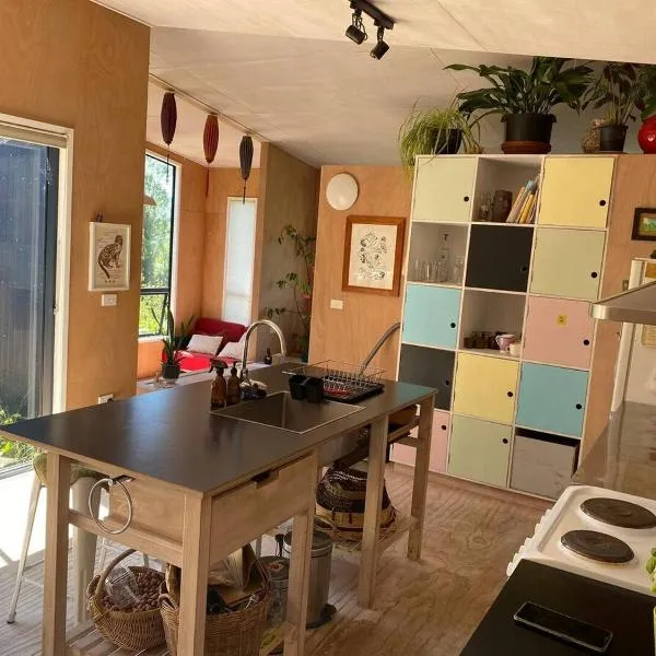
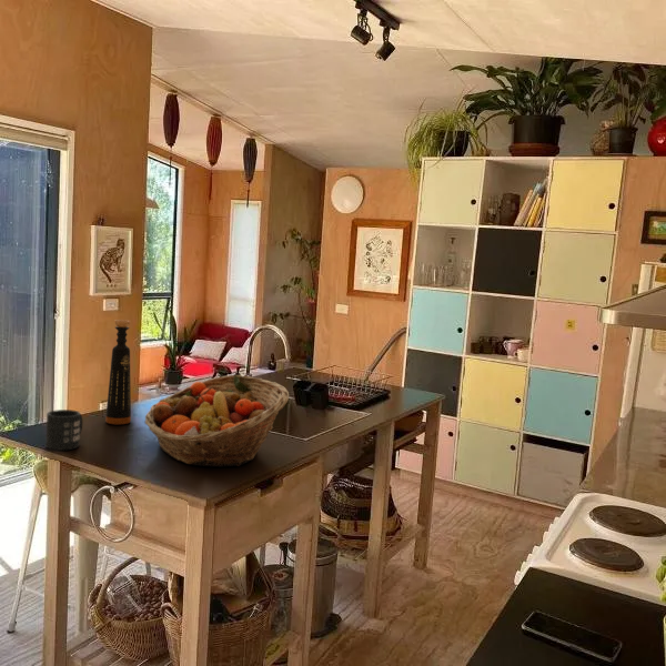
+ fruit basket [144,374,290,467]
+ bottle [104,319,132,425]
+ mug [46,408,83,452]
